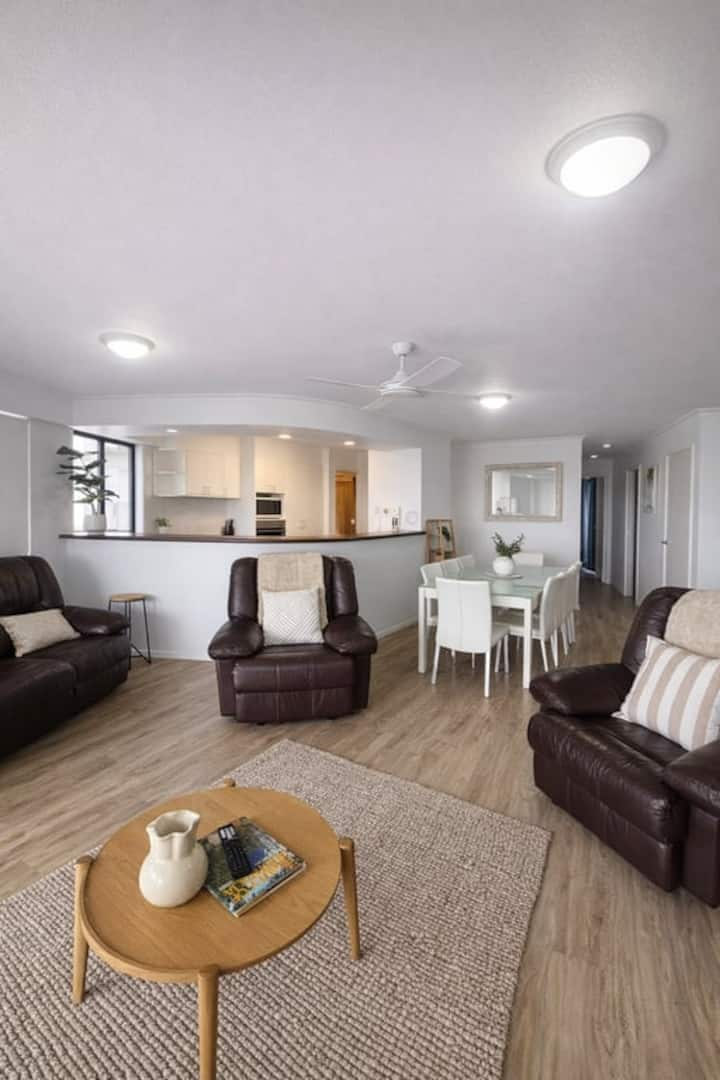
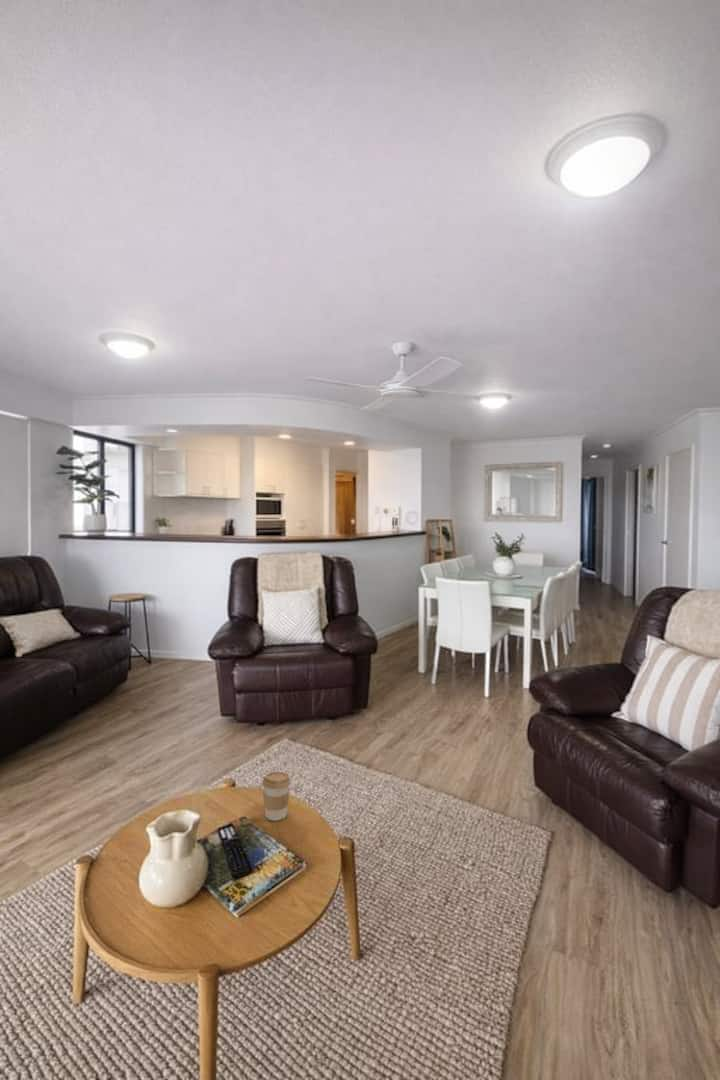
+ coffee cup [261,771,292,822]
